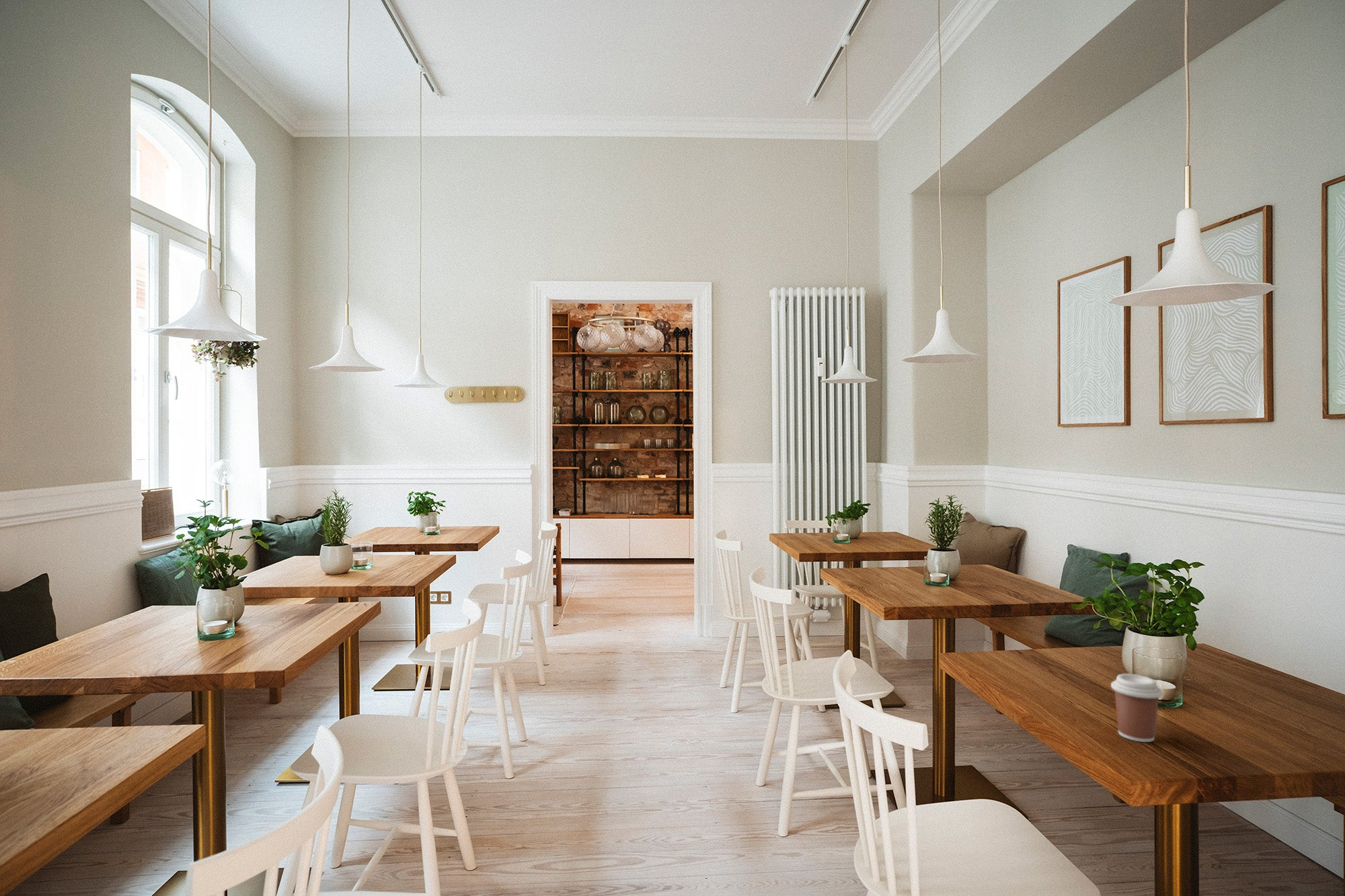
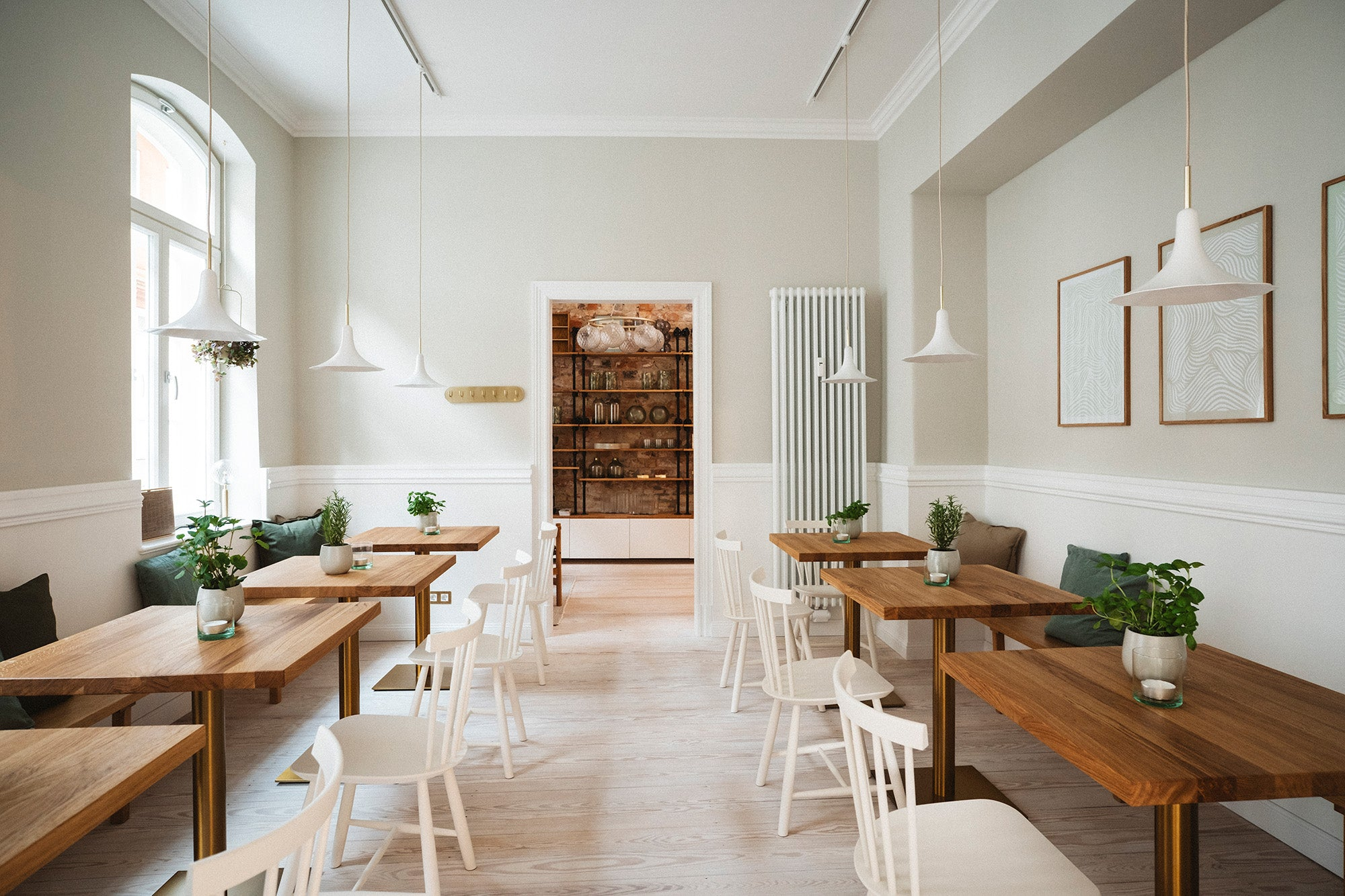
- coffee cup [1110,673,1163,743]
